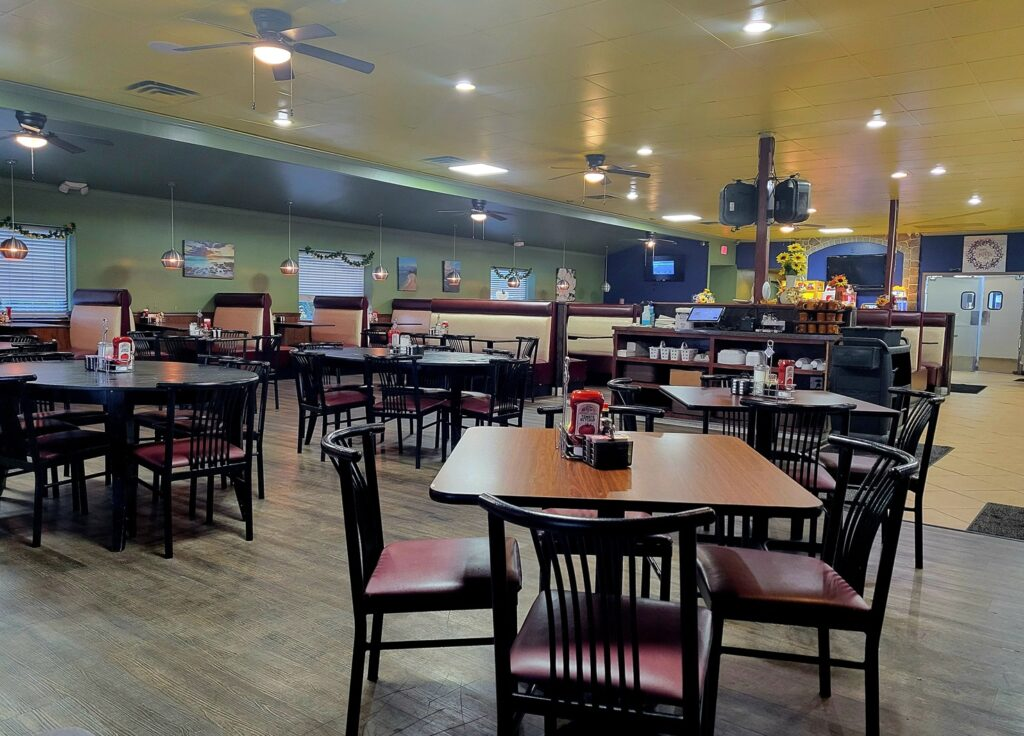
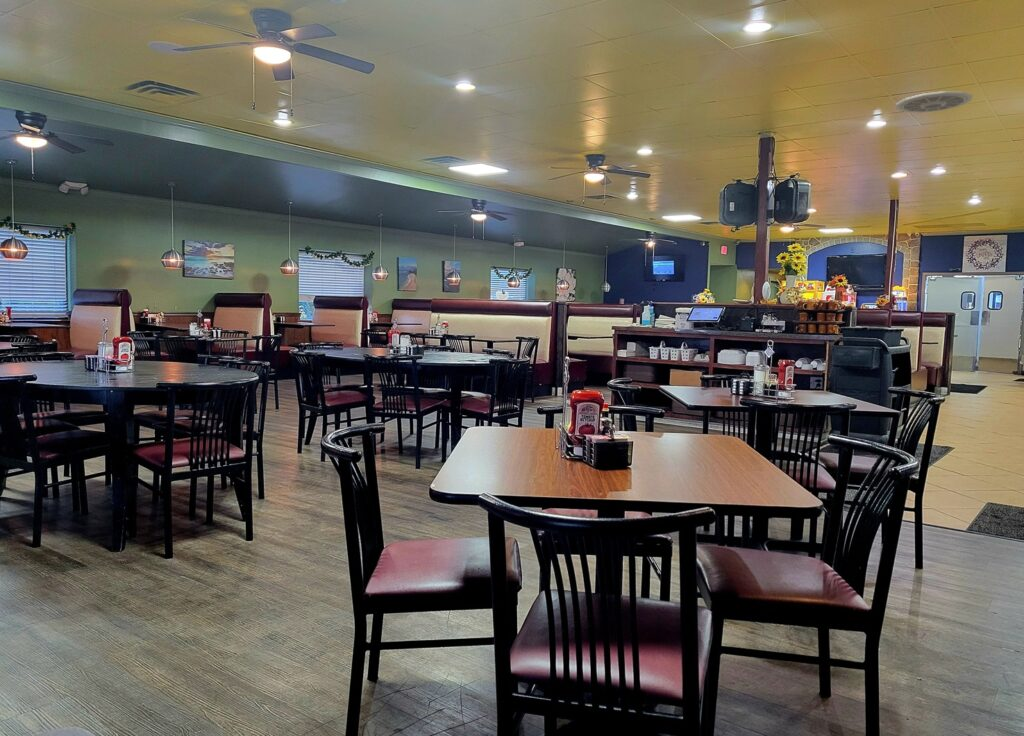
+ ceiling vent [895,90,974,114]
